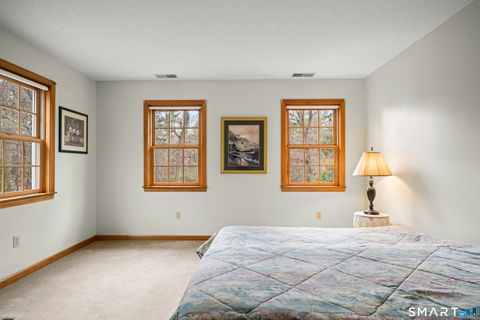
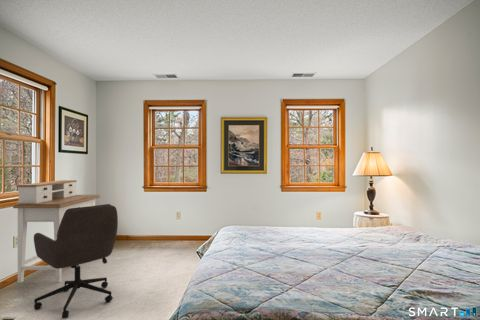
+ desk [12,179,101,283]
+ office chair [33,203,119,319]
